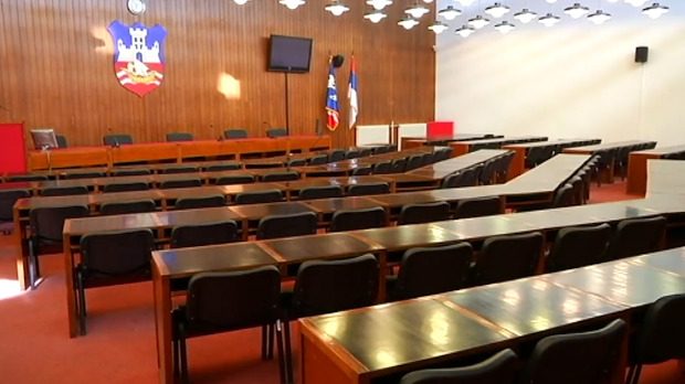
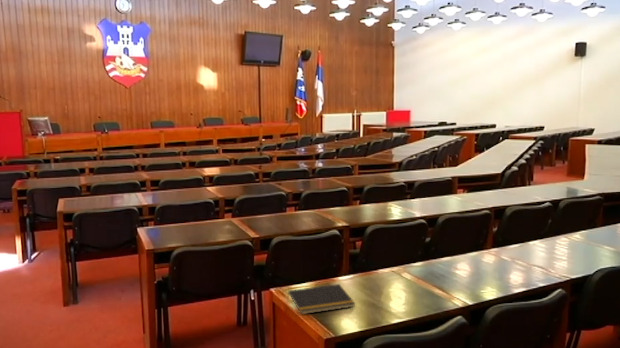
+ notepad [286,283,357,315]
